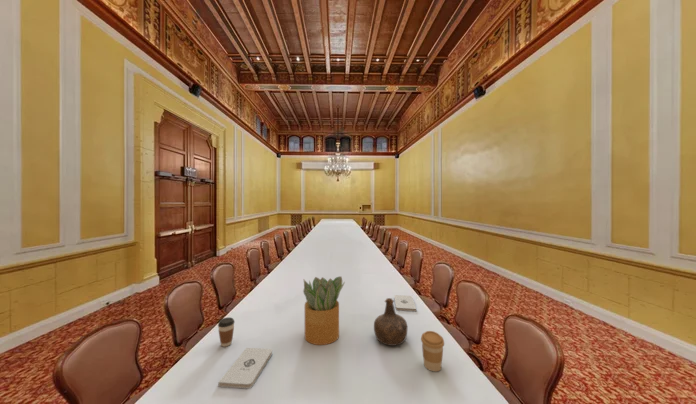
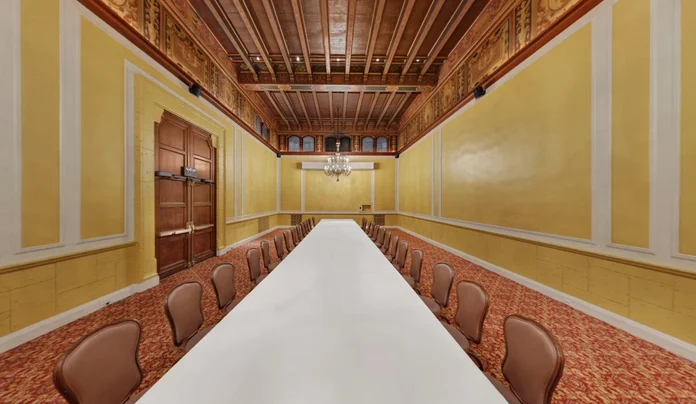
- coffee cup [420,330,445,372]
- notepad [393,294,417,312]
- potted plant [302,275,346,346]
- coffee cup [217,317,236,348]
- bottle [373,297,408,347]
- notepad [217,347,273,390]
